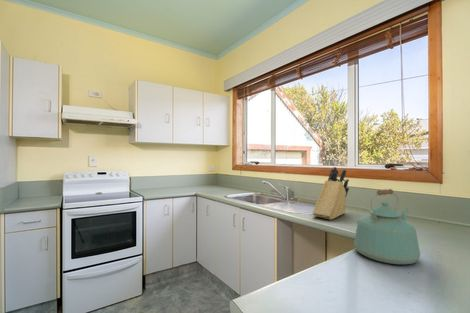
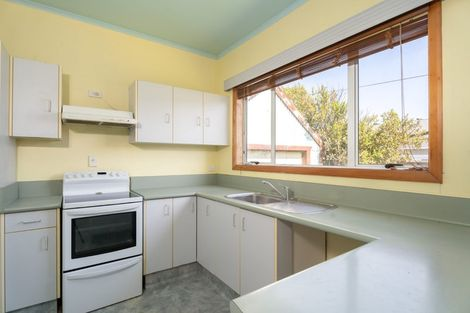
- kettle [353,188,421,265]
- knife block [312,166,350,221]
